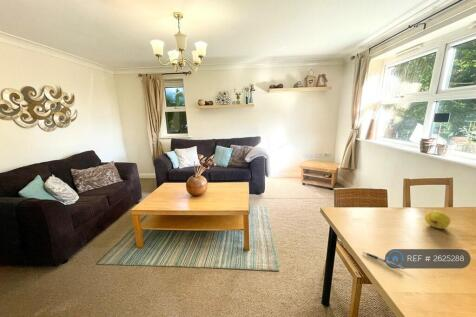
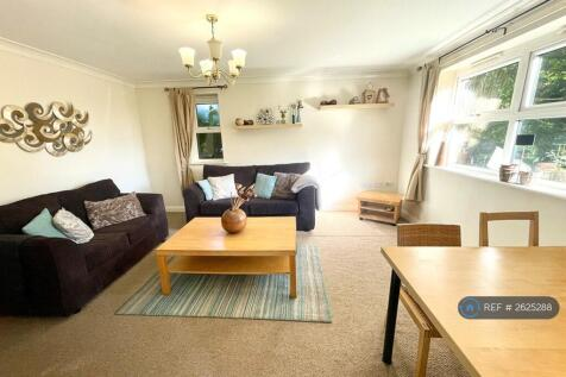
- fruit [424,210,451,230]
- pen [362,251,405,270]
